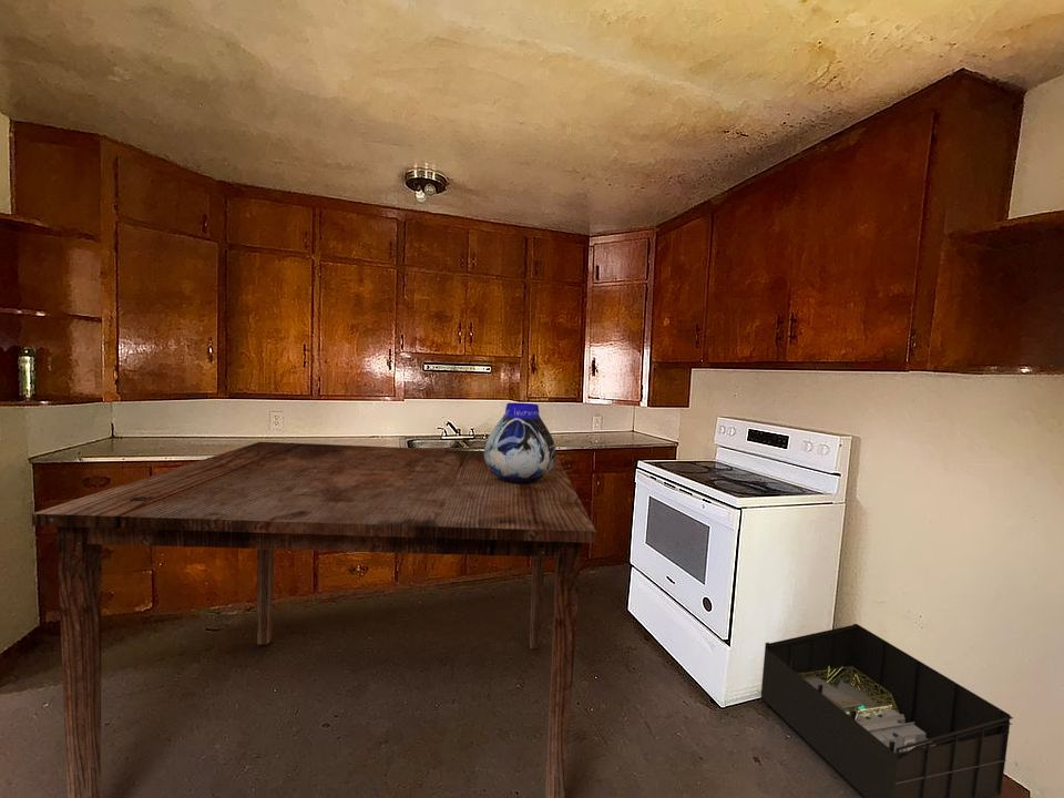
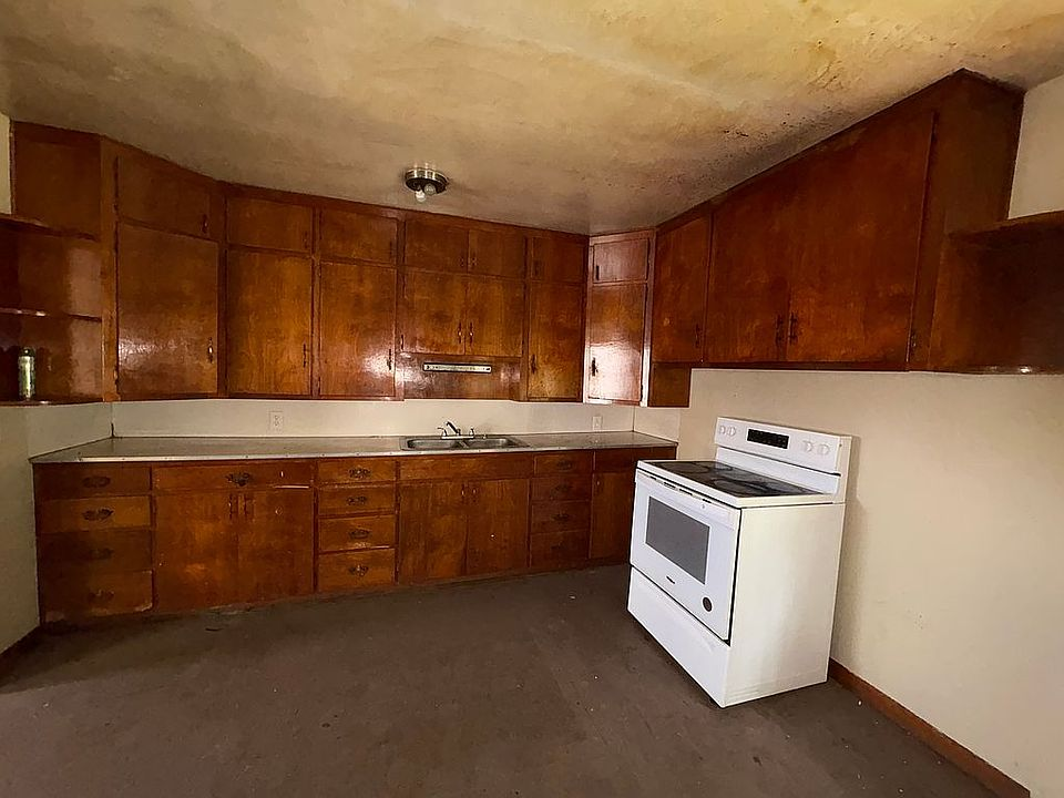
- dining table [31,441,597,798]
- vase [483,401,557,483]
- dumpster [759,623,1014,798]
